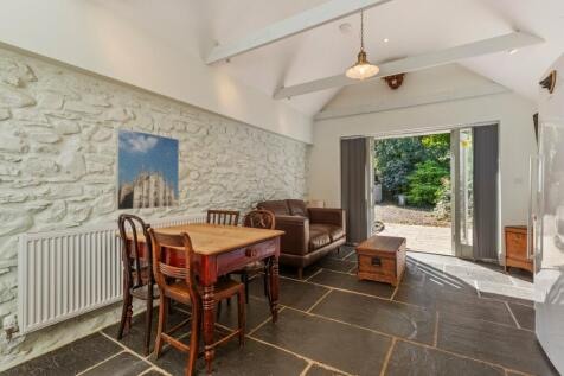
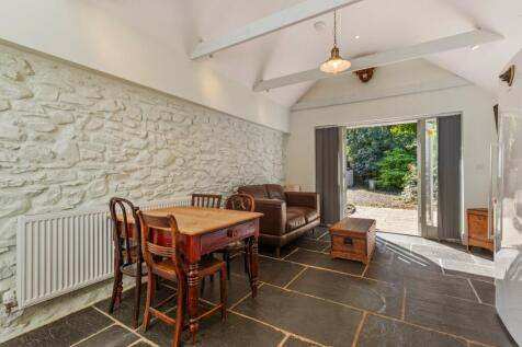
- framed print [115,126,180,211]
